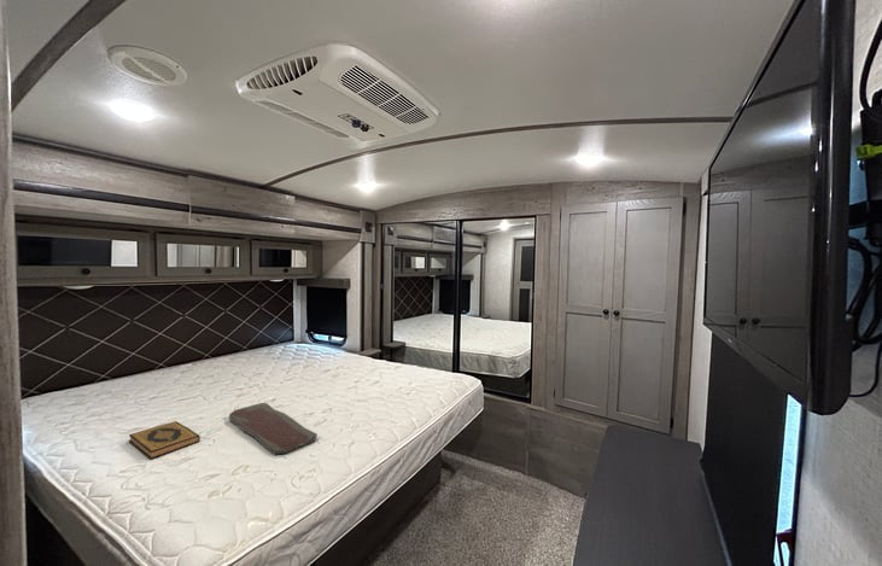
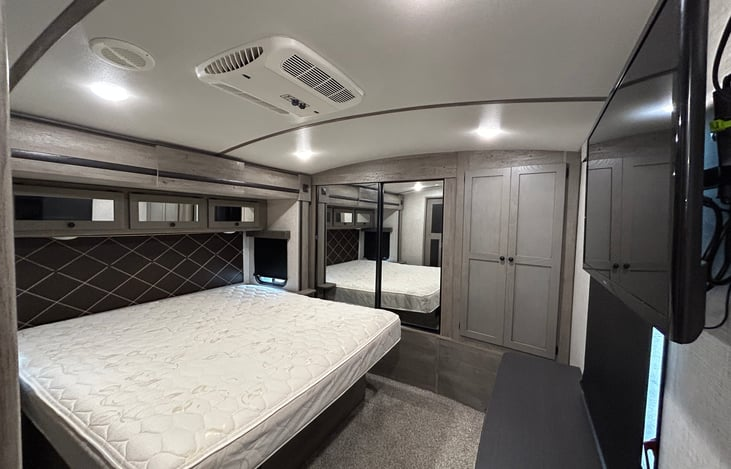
- hardback book [128,420,201,460]
- serving tray [228,402,319,456]
